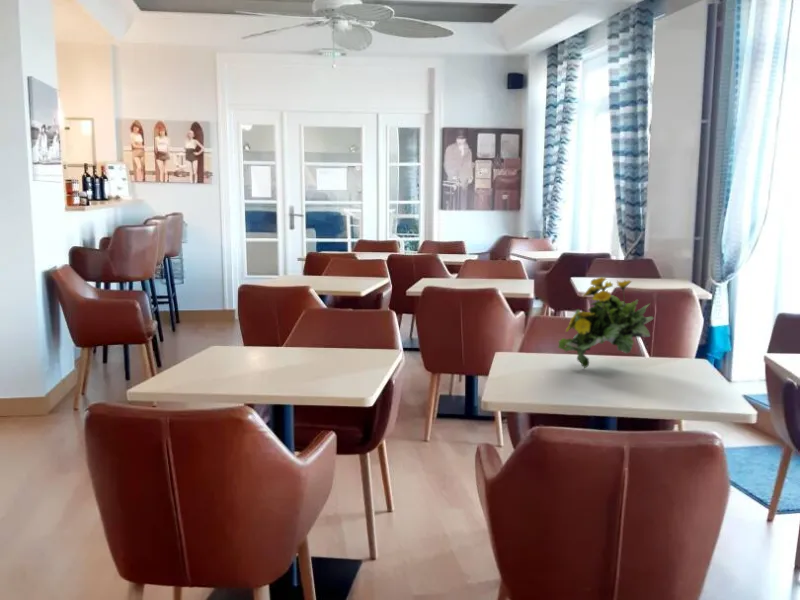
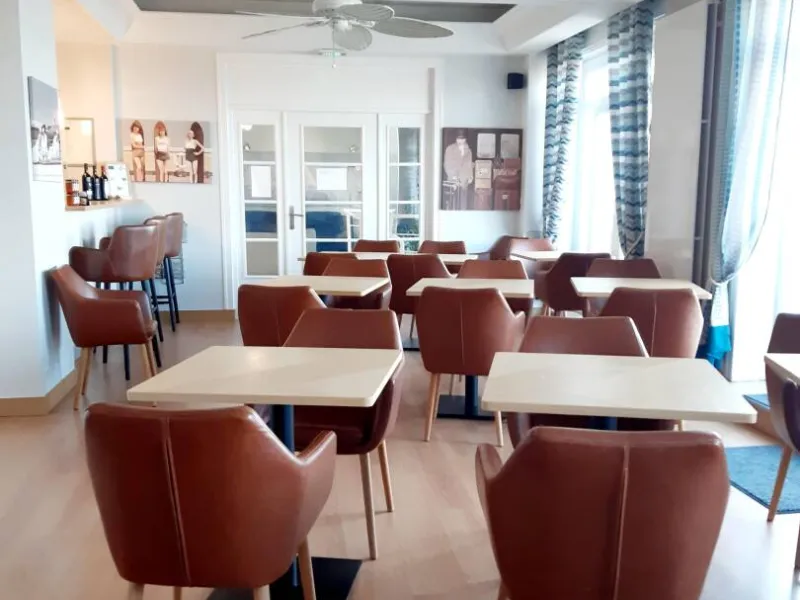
- flowering plant [557,276,655,369]
